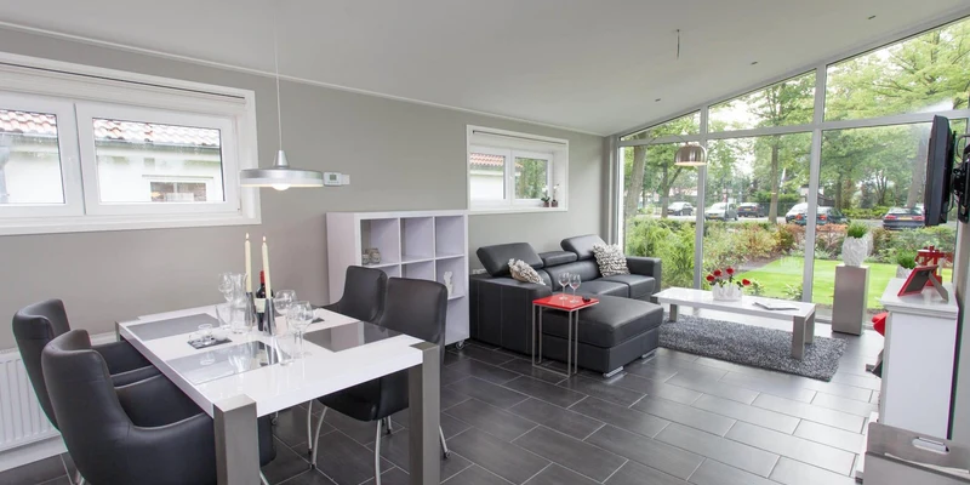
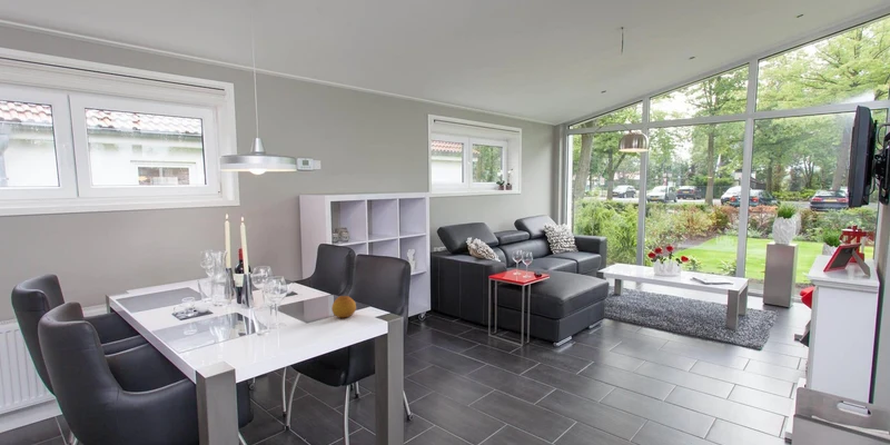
+ fruit [330,295,357,318]
